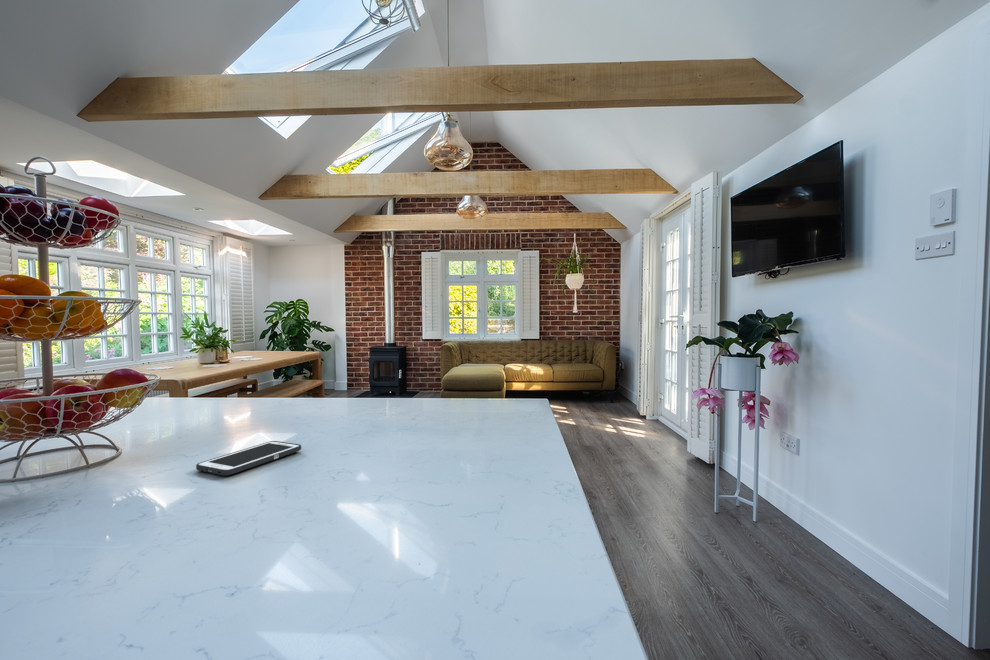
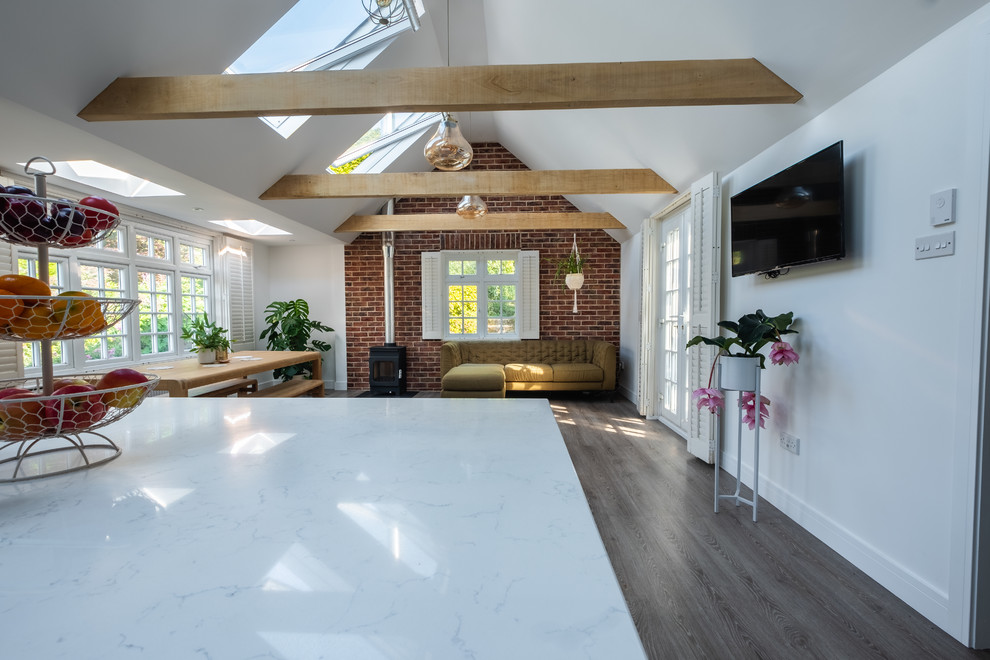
- cell phone [195,440,302,476]
